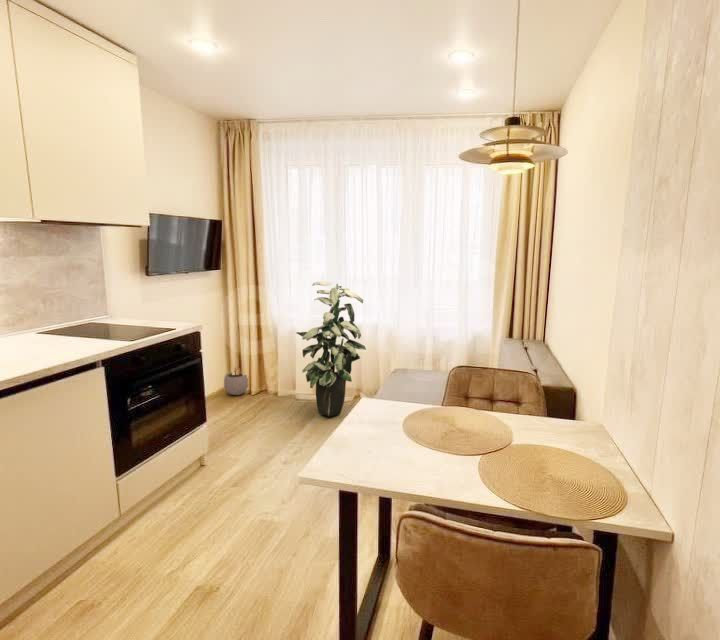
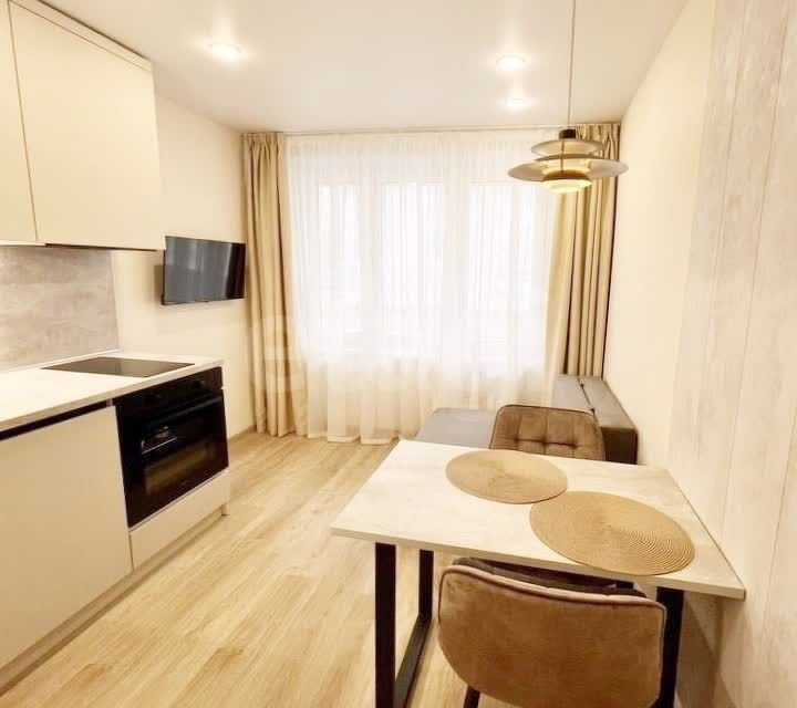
- plant pot [223,364,249,396]
- indoor plant [296,280,367,417]
